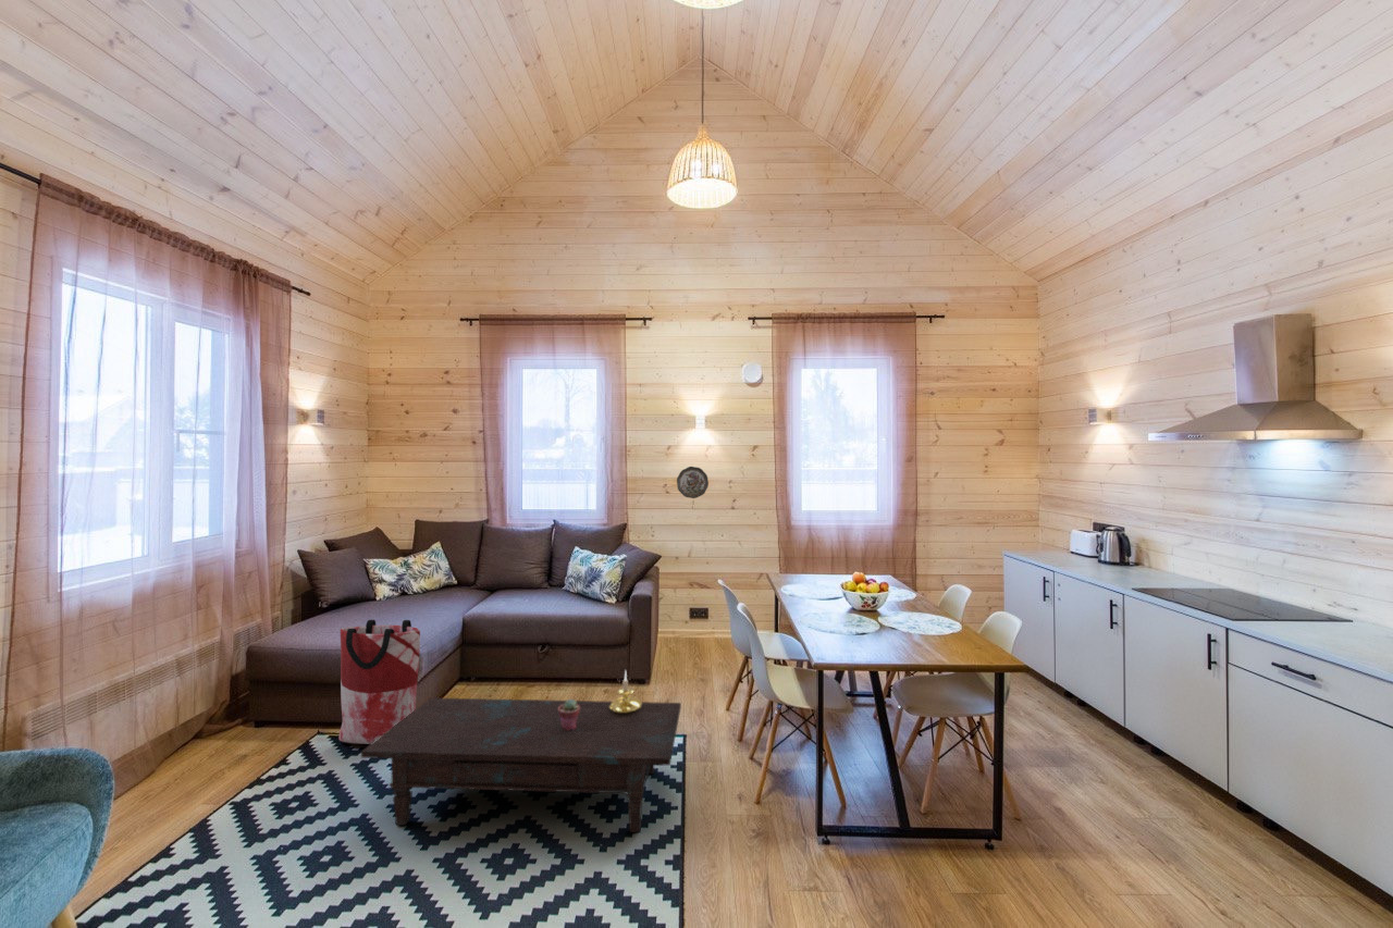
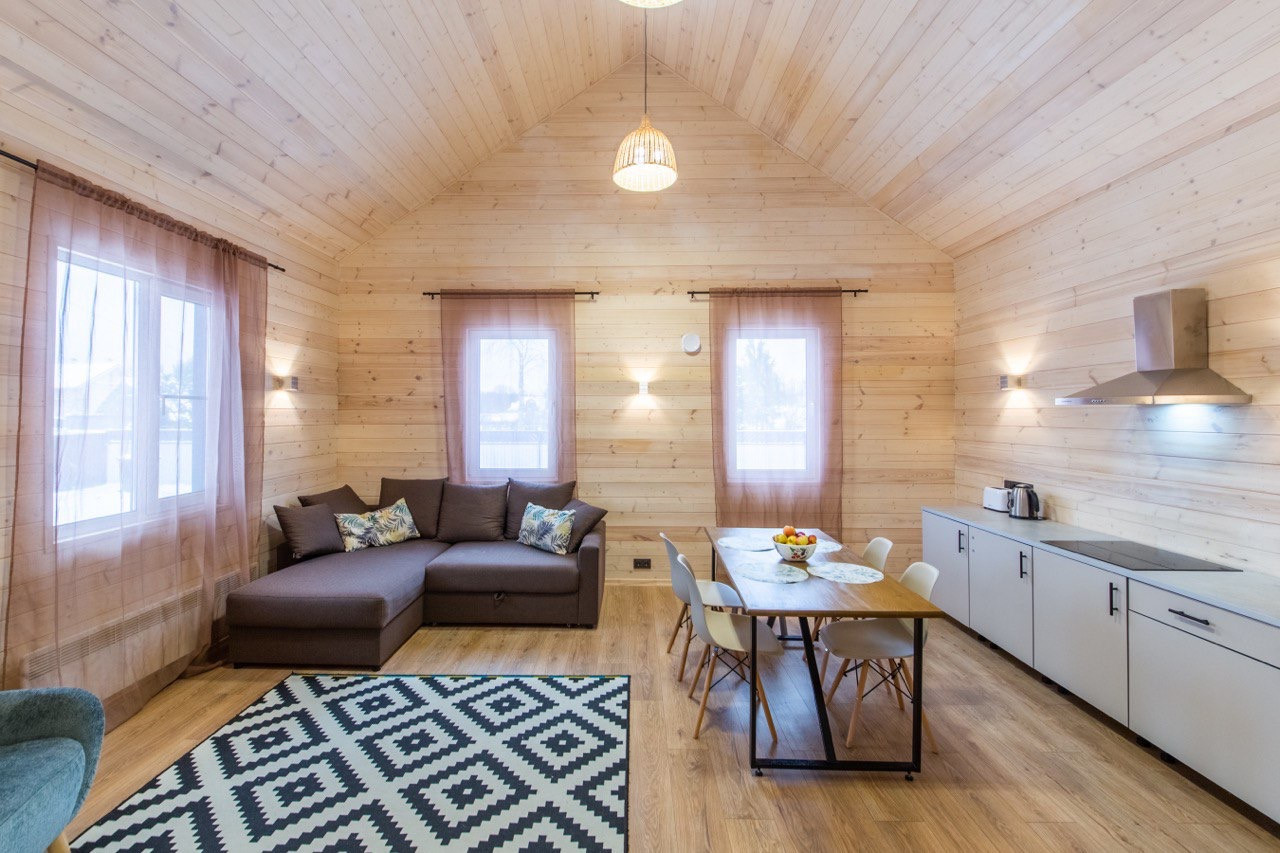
- candle holder [609,669,642,715]
- potted succulent [558,698,580,730]
- bag [337,619,421,745]
- decorative plate [676,466,710,499]
- coffee table [360,696,682,833]
